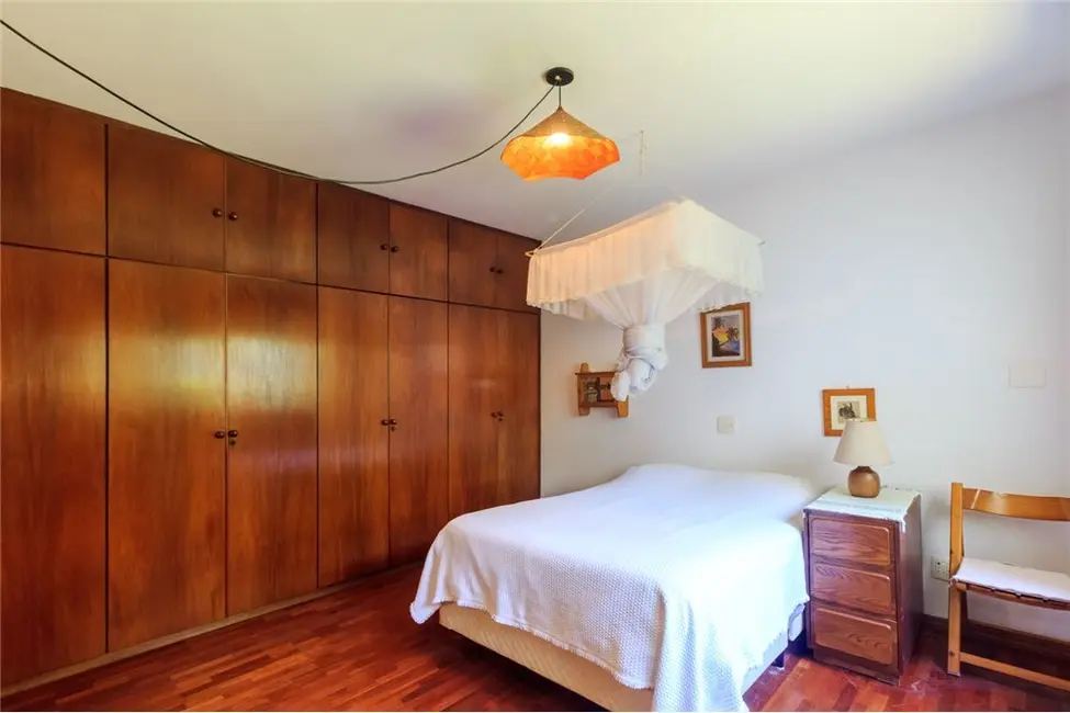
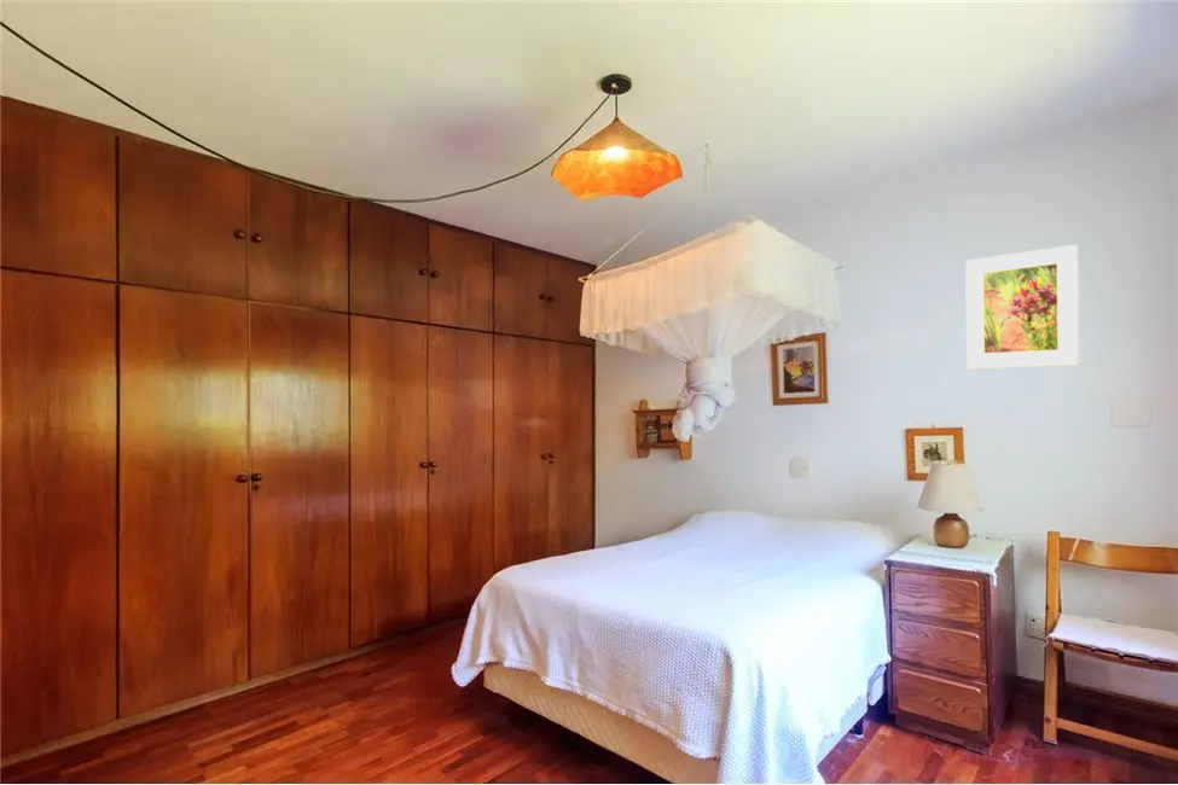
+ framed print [964,244,1080,371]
